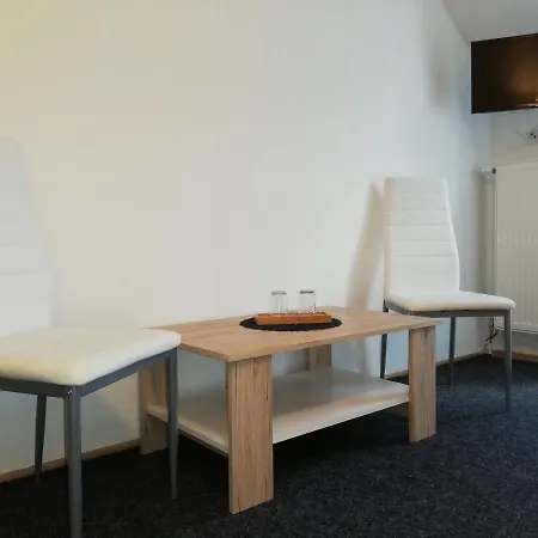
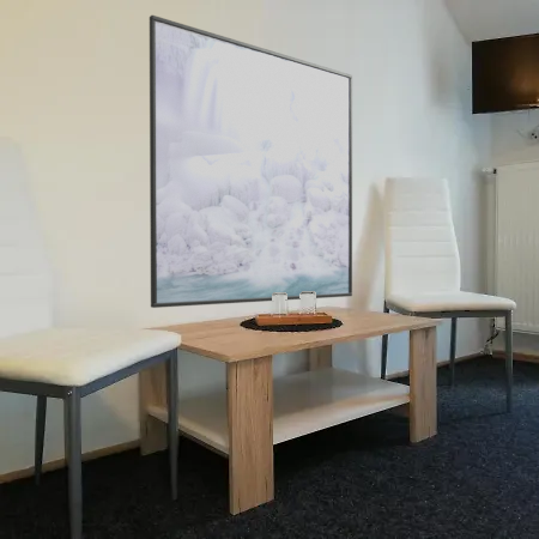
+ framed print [149,14,353,309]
